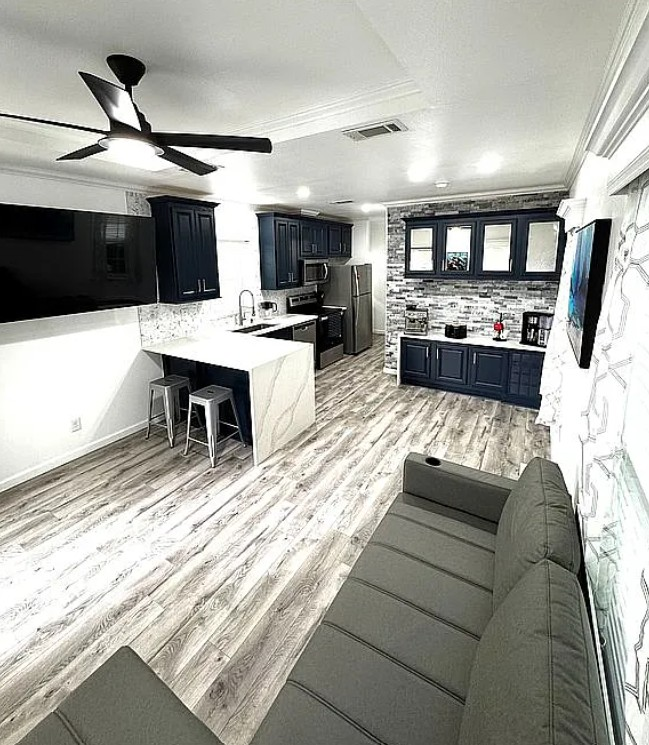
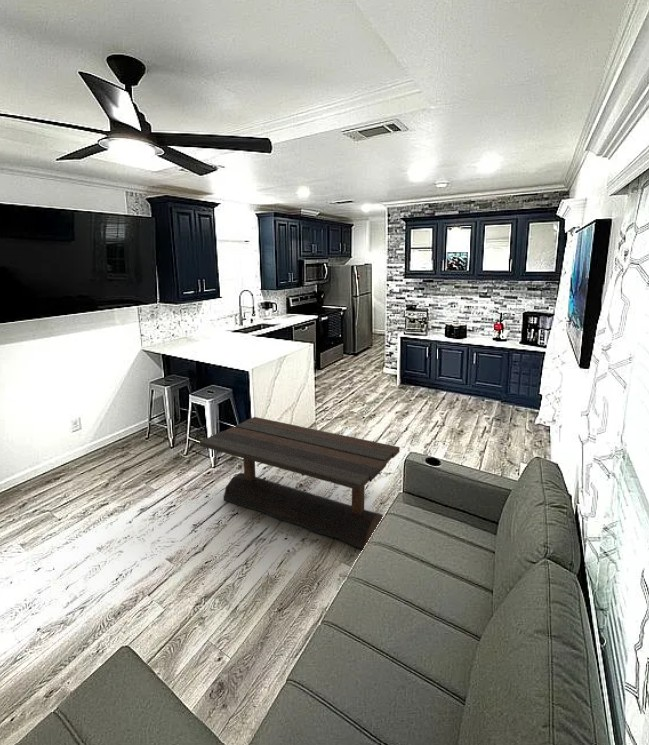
+ coffee table [199,416,401,550]
